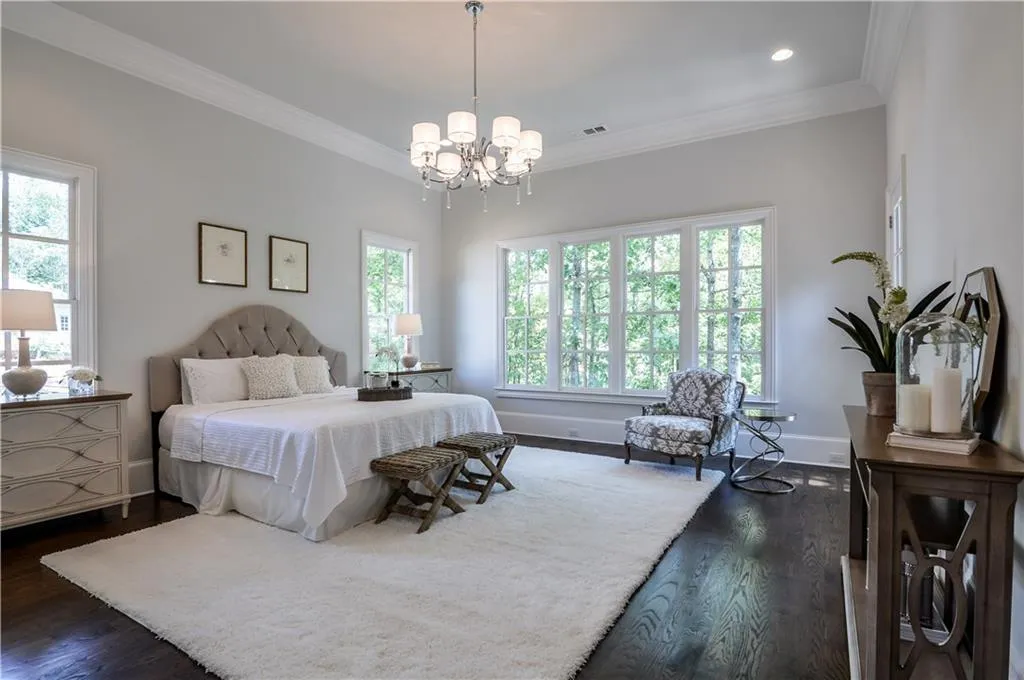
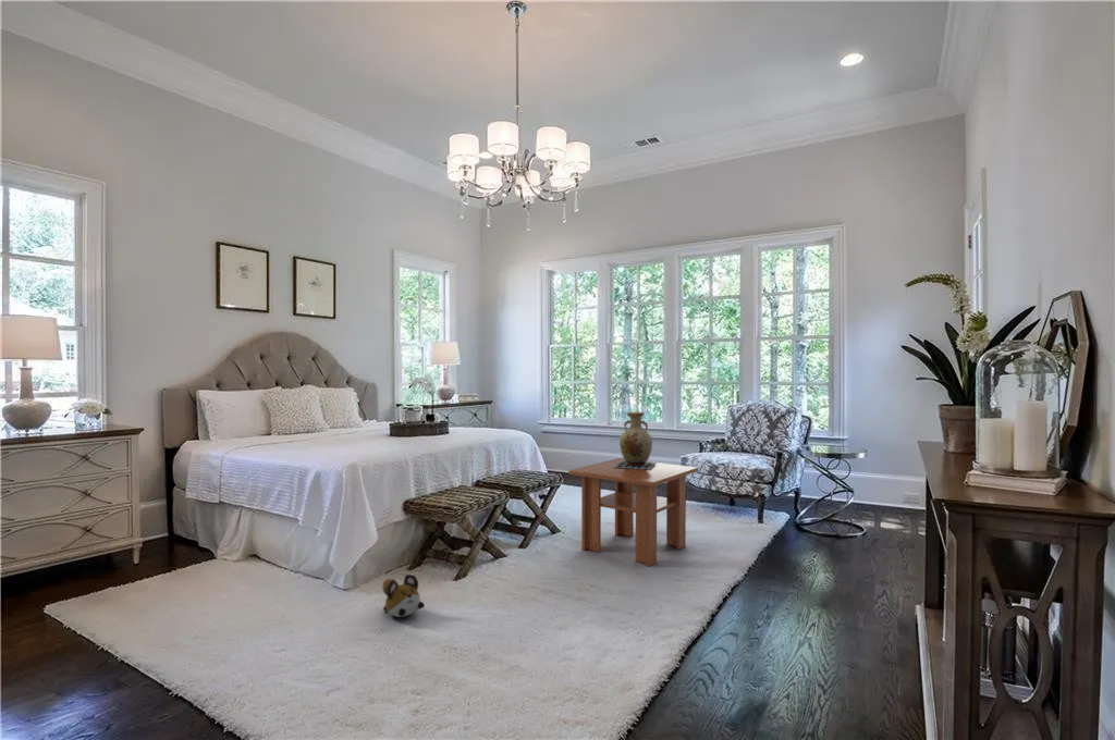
+ coffee table [567,457,699,567]
+ plush toy [381,574,426,618]
+ vase [614,410,657,469]
